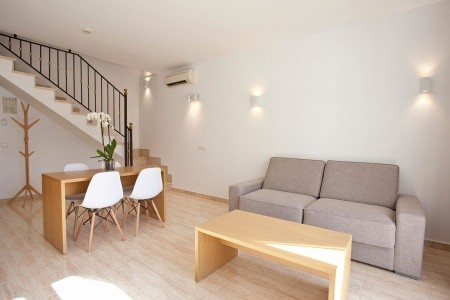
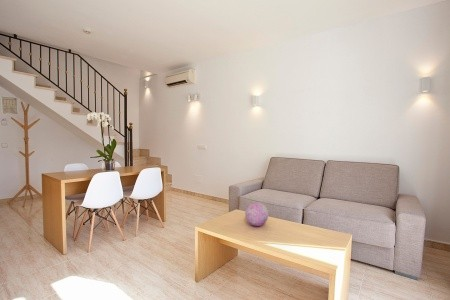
+ decorative orb [244,202,269,227]
